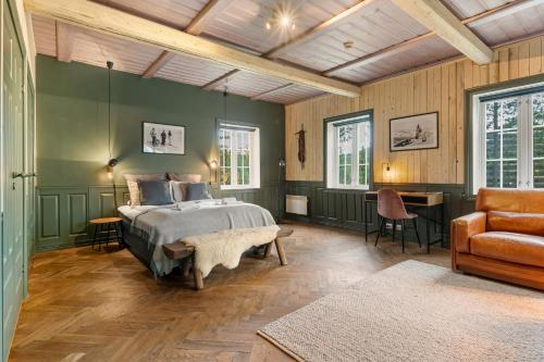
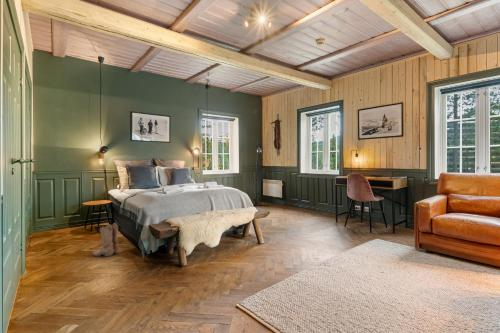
+ boots [91,222,120,257]
